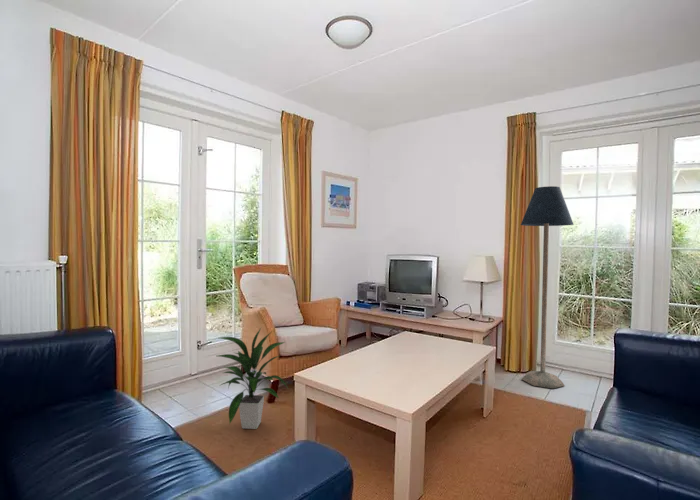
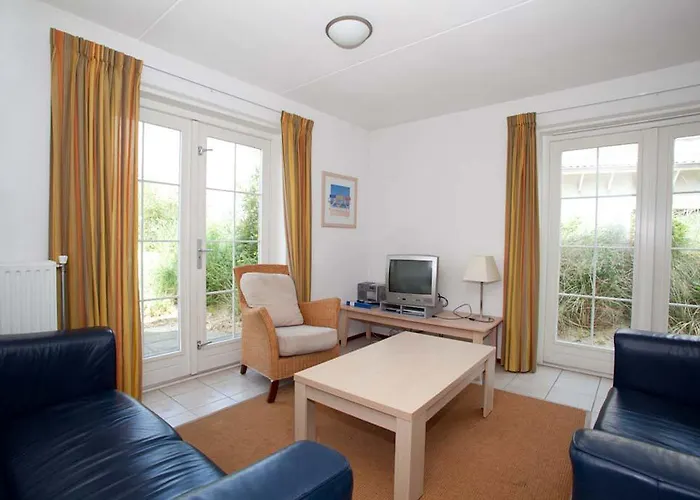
- indoor plant [217,327,289,430]
- floor lamp [520,185,575,389]
